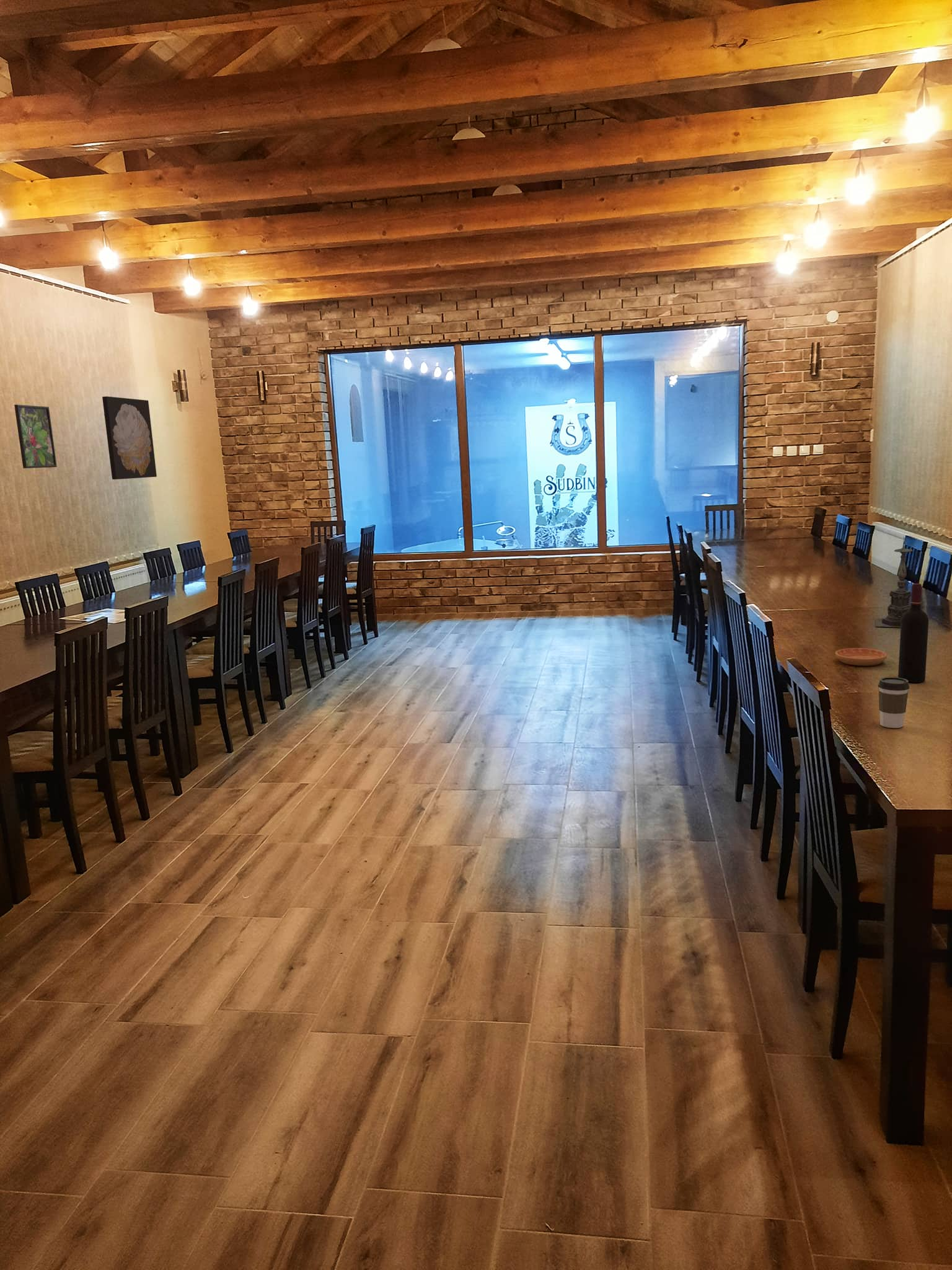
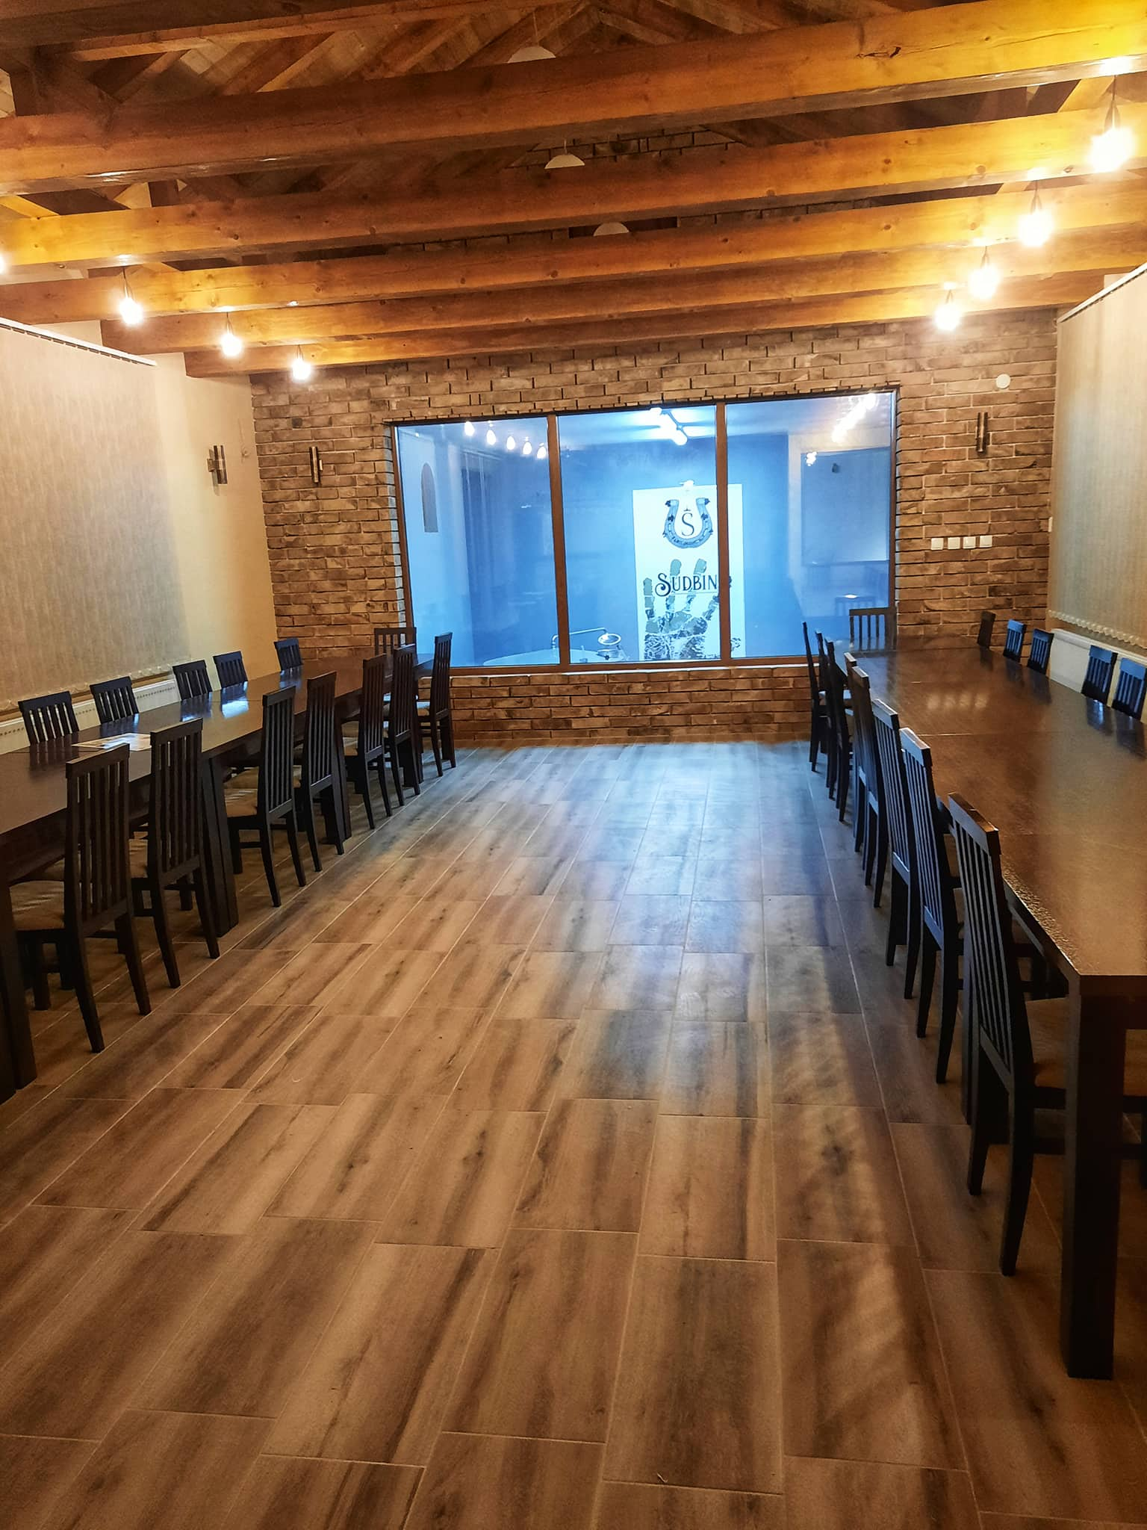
- wall art [102,396,157,480]
- coffee cup [878,677,910,729]
- candle holder [875,536,913,628]
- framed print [14,404,58,469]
- wine bottle [897,583,929,683]
- saucer [835,647,888,667]
